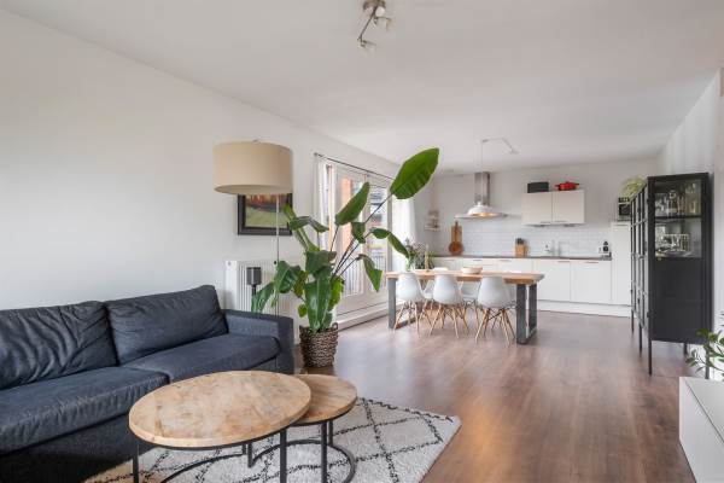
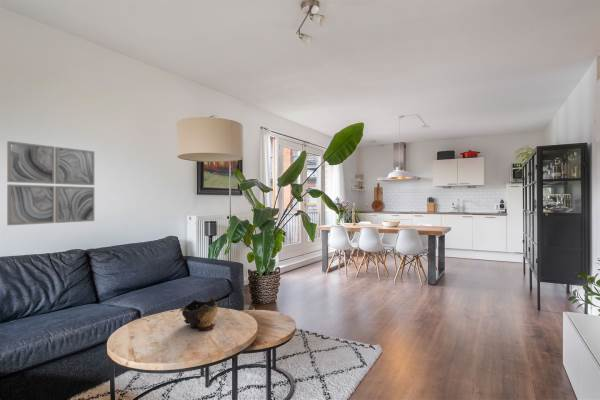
+ wall art [6,140,95,226]
+ decorative bowl [178,295,219,332]
